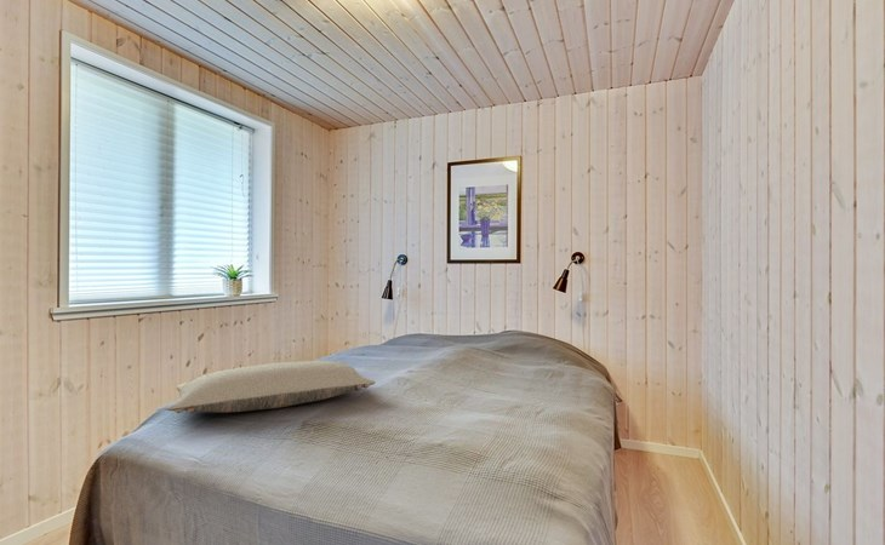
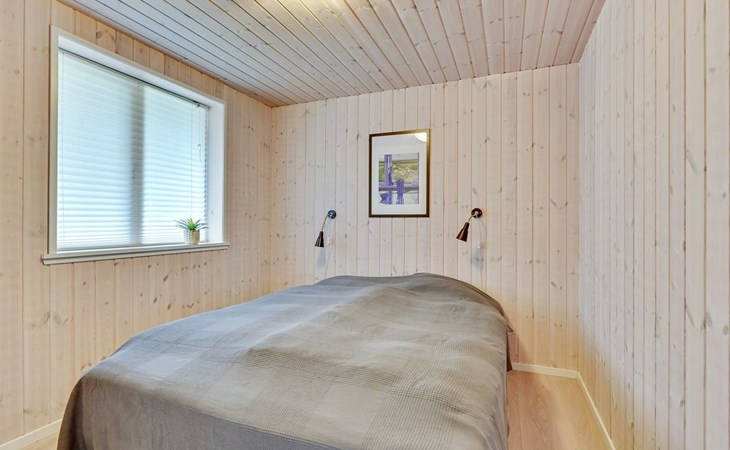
- pillow [165,360,376,415]
